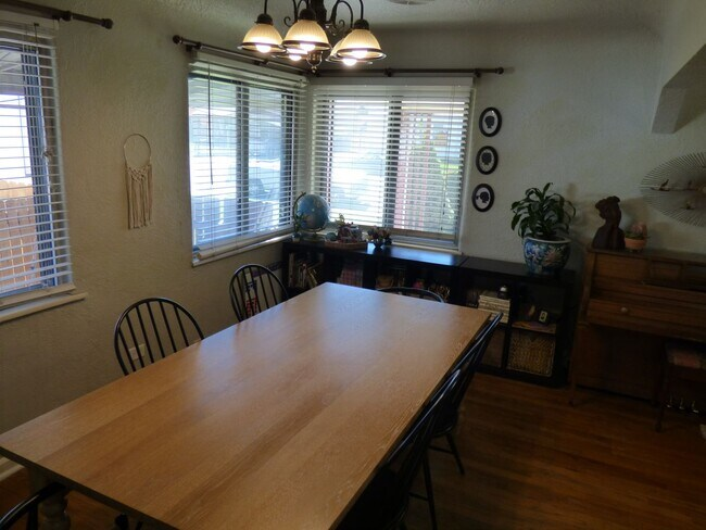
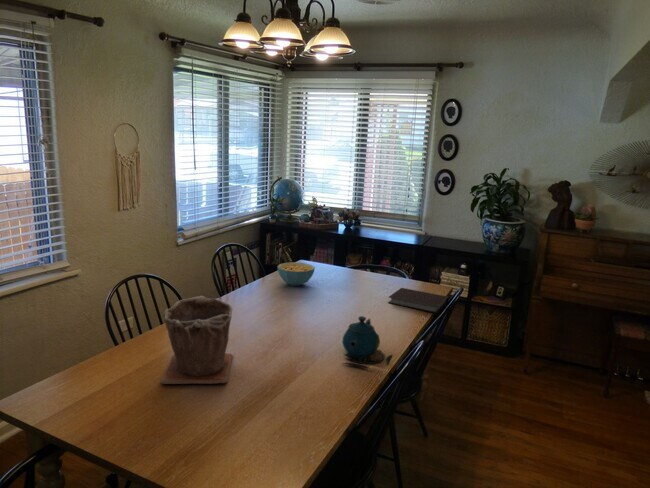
+ cereal bowl [276,261,316,287]
+ notebook [387,287,450,314]
+ plant pot [159,295,234,385]
+ teapot [341,315,393,370]
